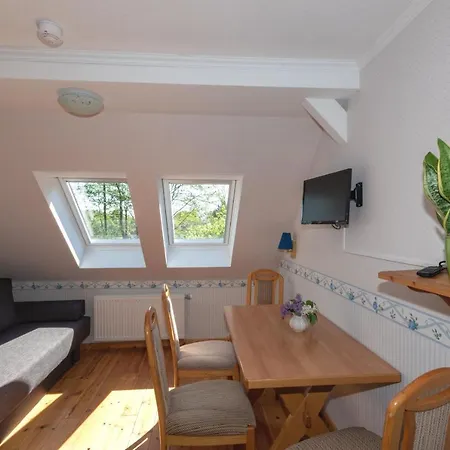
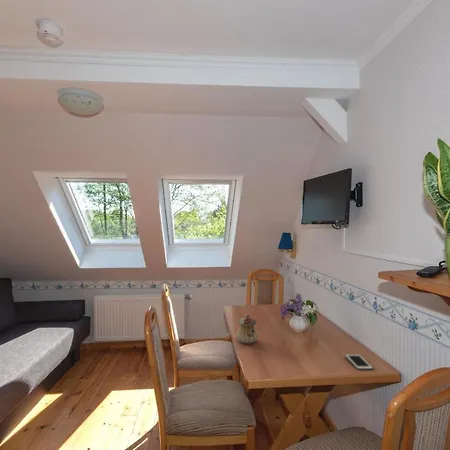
+ cell phone [344,353,374,371]
+ teapot [236,314,259,345]
